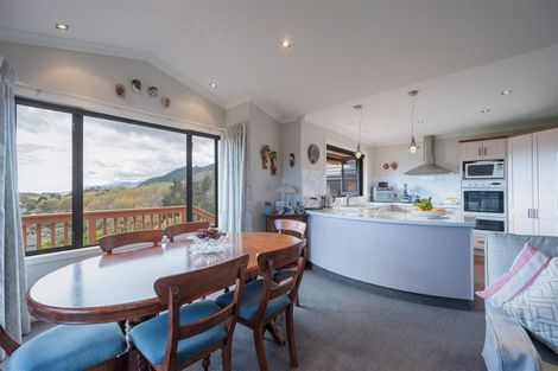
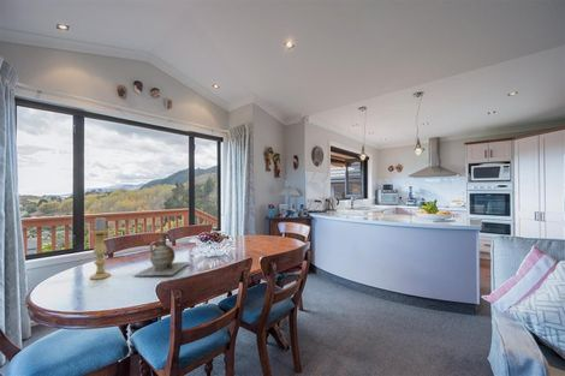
+ ceramic jug [132,232,191,277]
+ candle holder [89,216,112,281]
